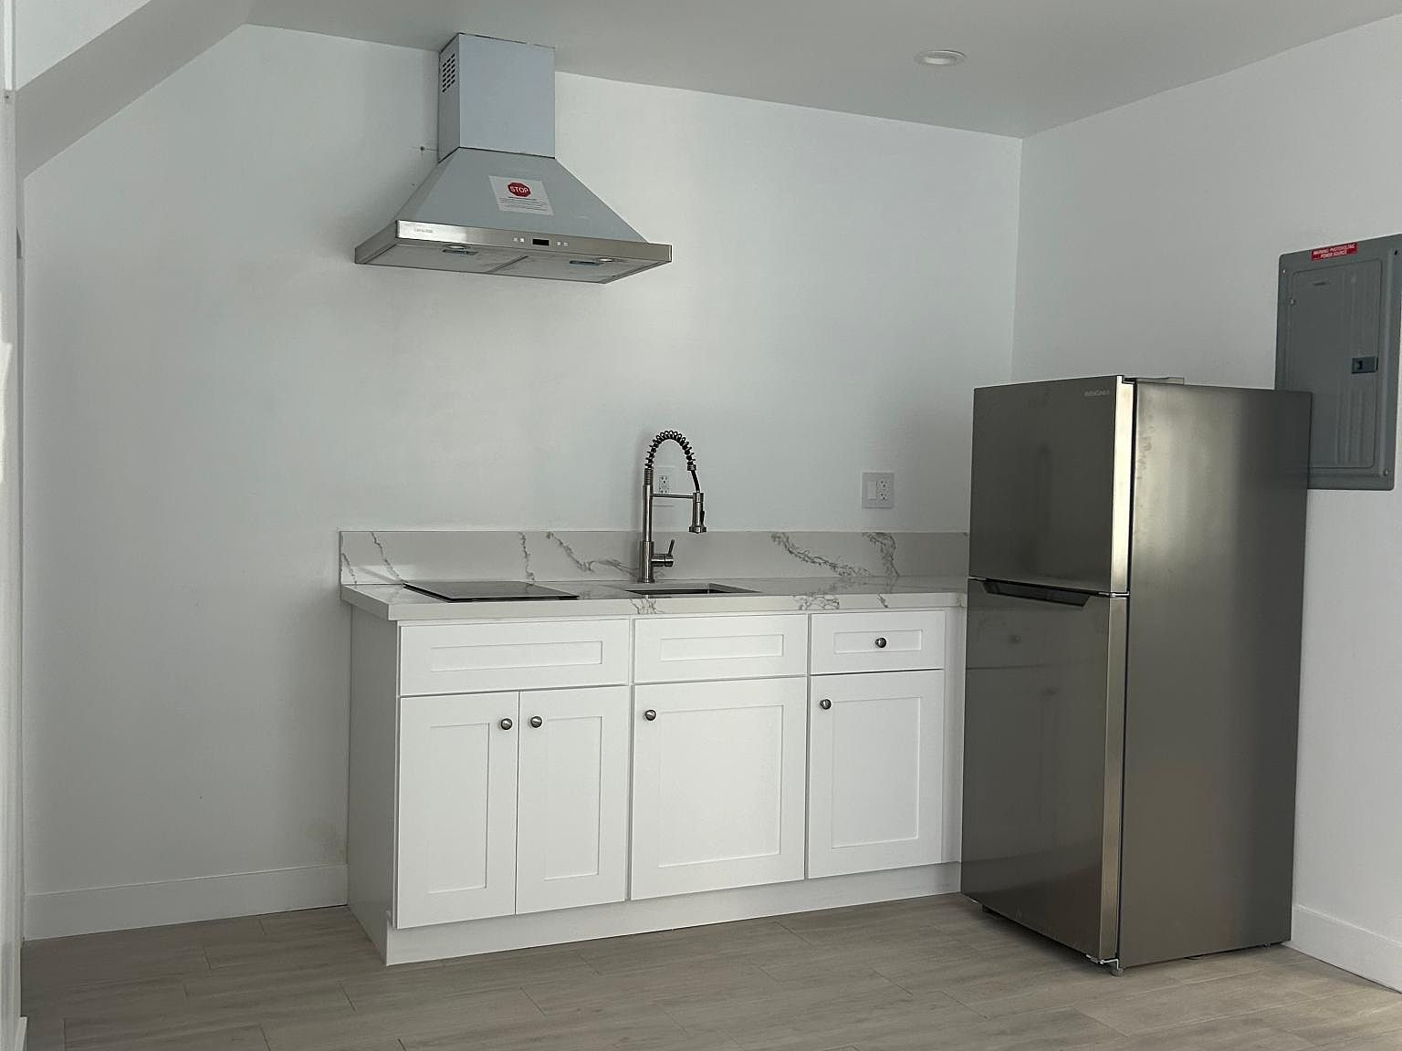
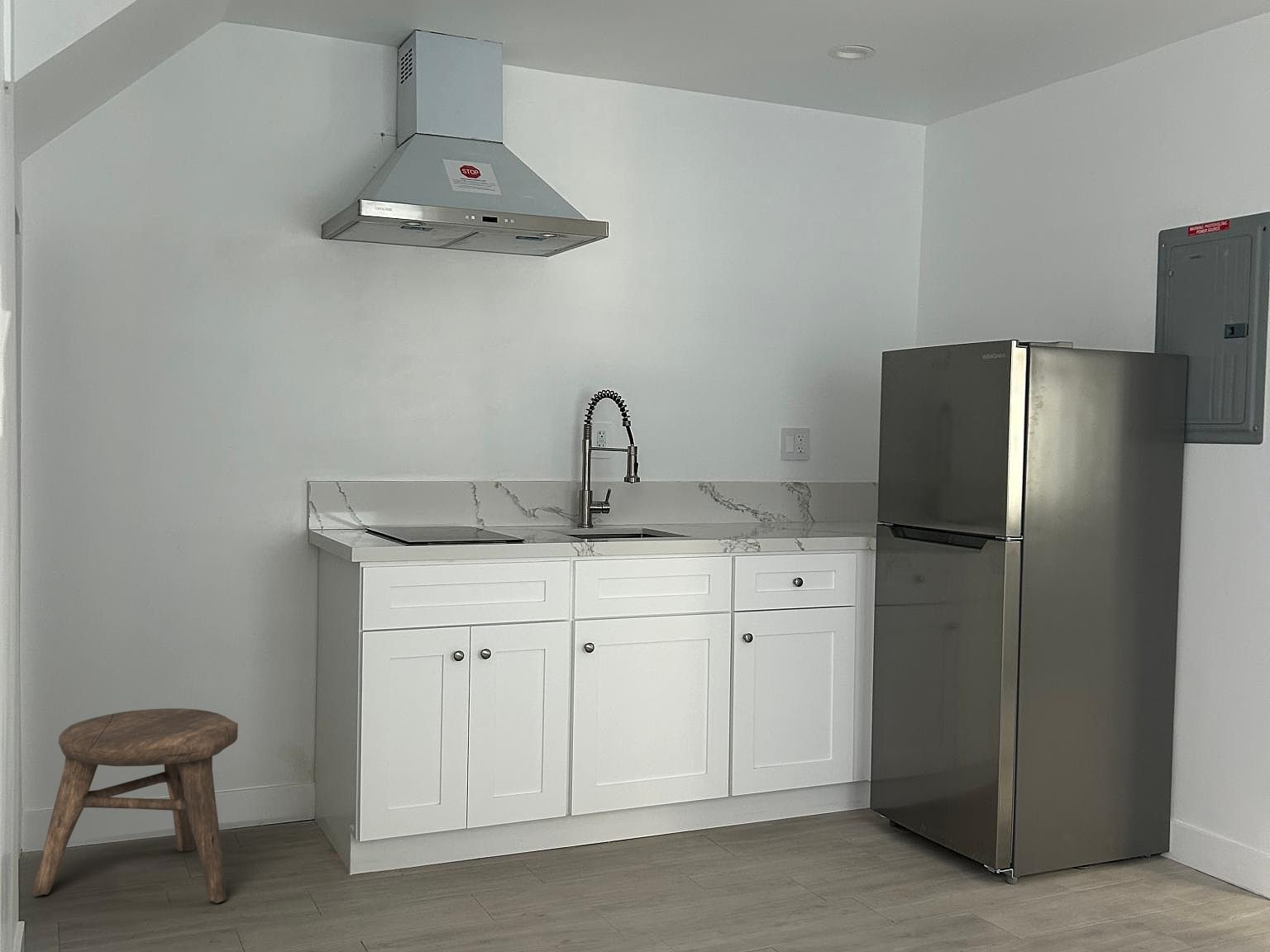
+ stool [31,707,239,904]
